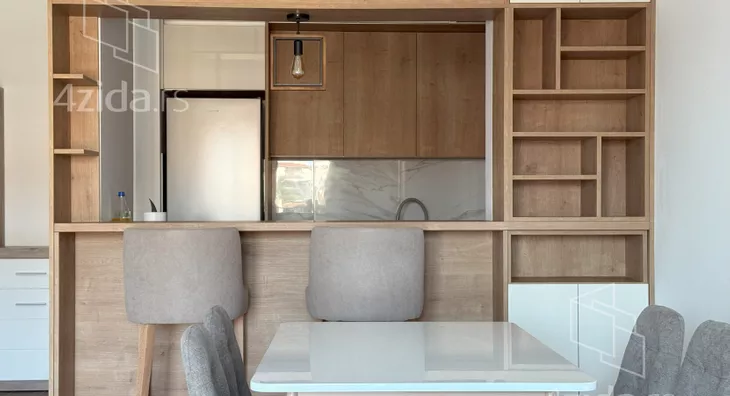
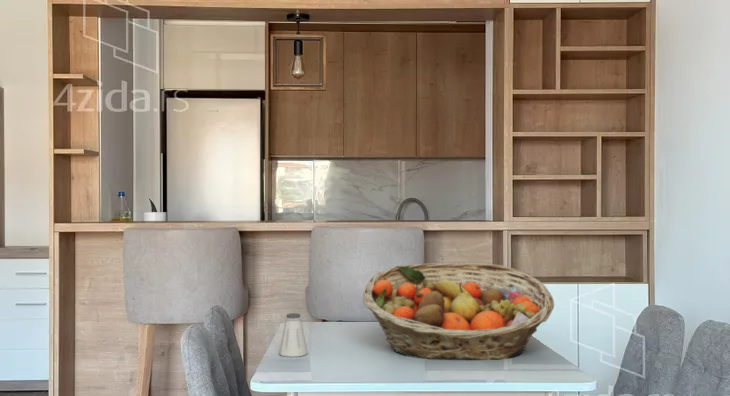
+ fruit basket [362,262,555,361]
+ saltshaker [278,312,309,358]
